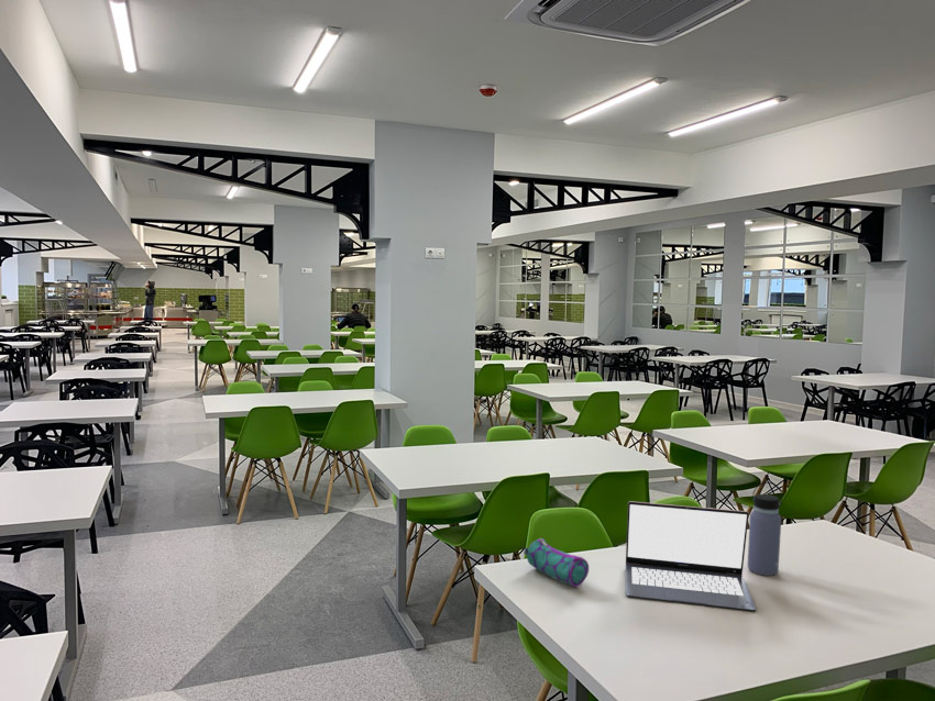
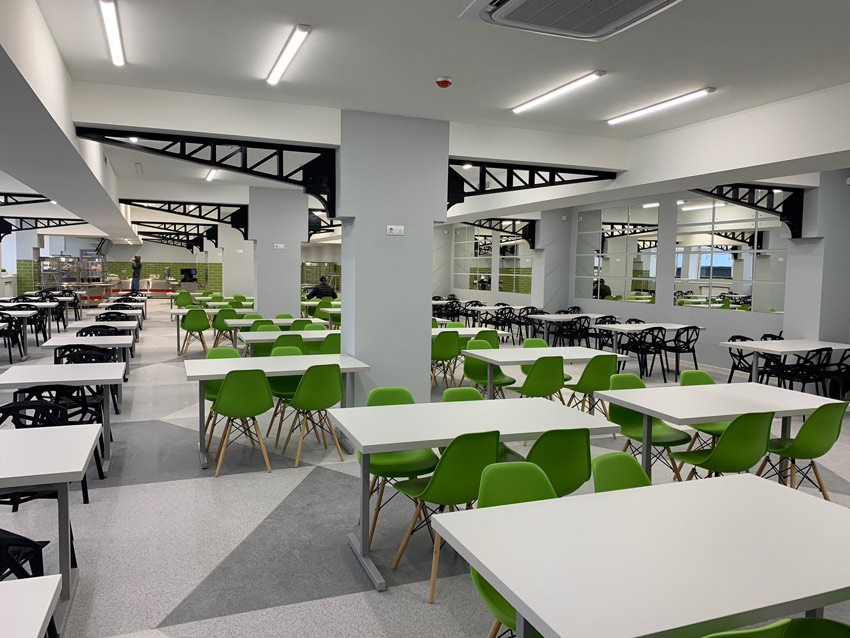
- water bottle [747,480,783,577]
- pencil case [522,537,590,589]
- laptop [625,500,757,612]
